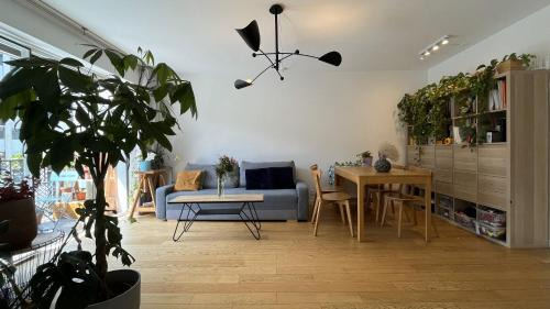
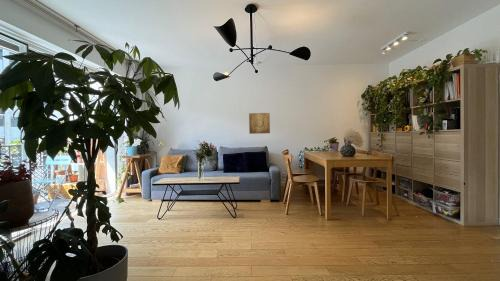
+ wall art [248,112,271,135]
